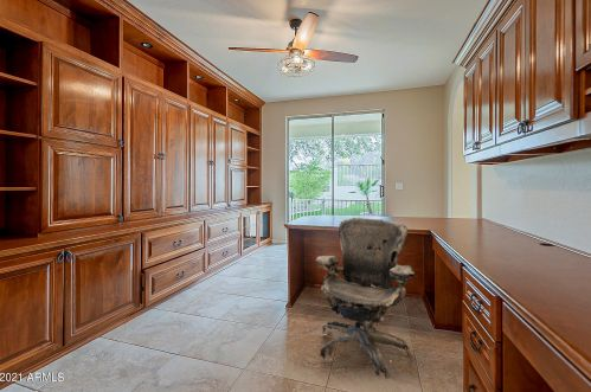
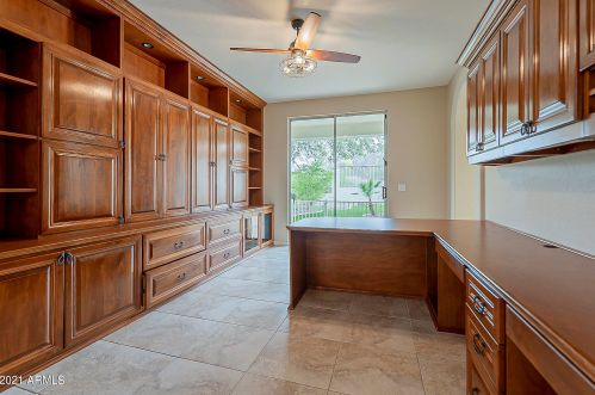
- office chair [315,216,417,380]
